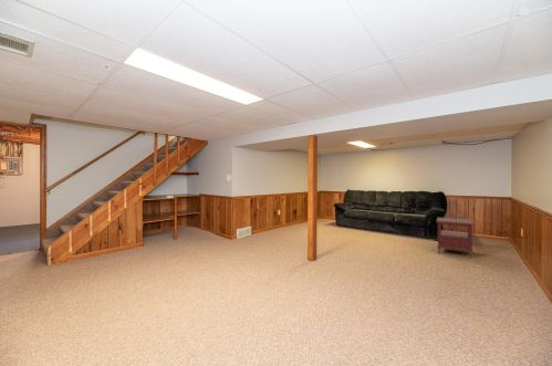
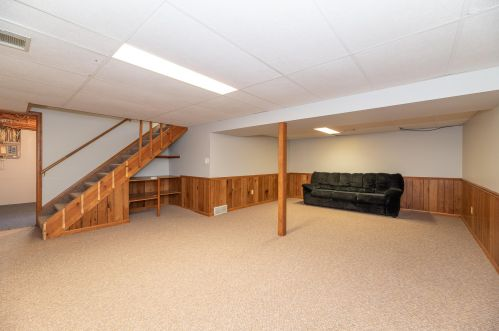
- side table [436,217,475,259]
